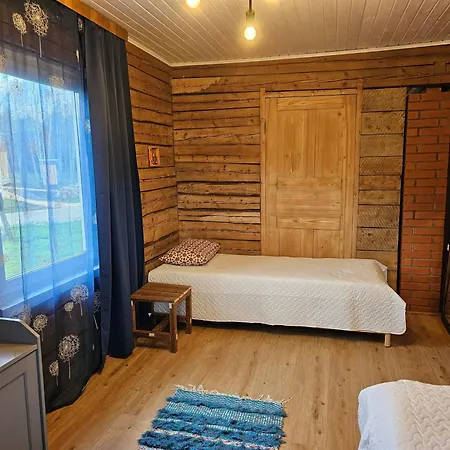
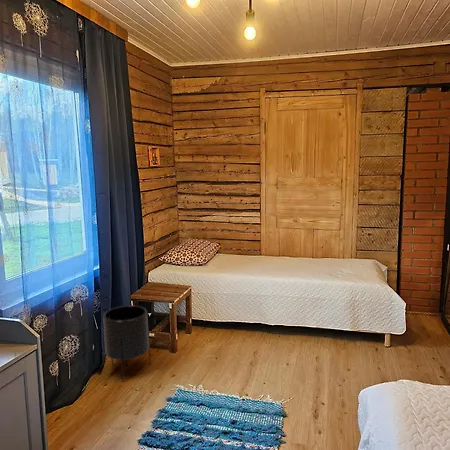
+ planter [102,305,152,383]
